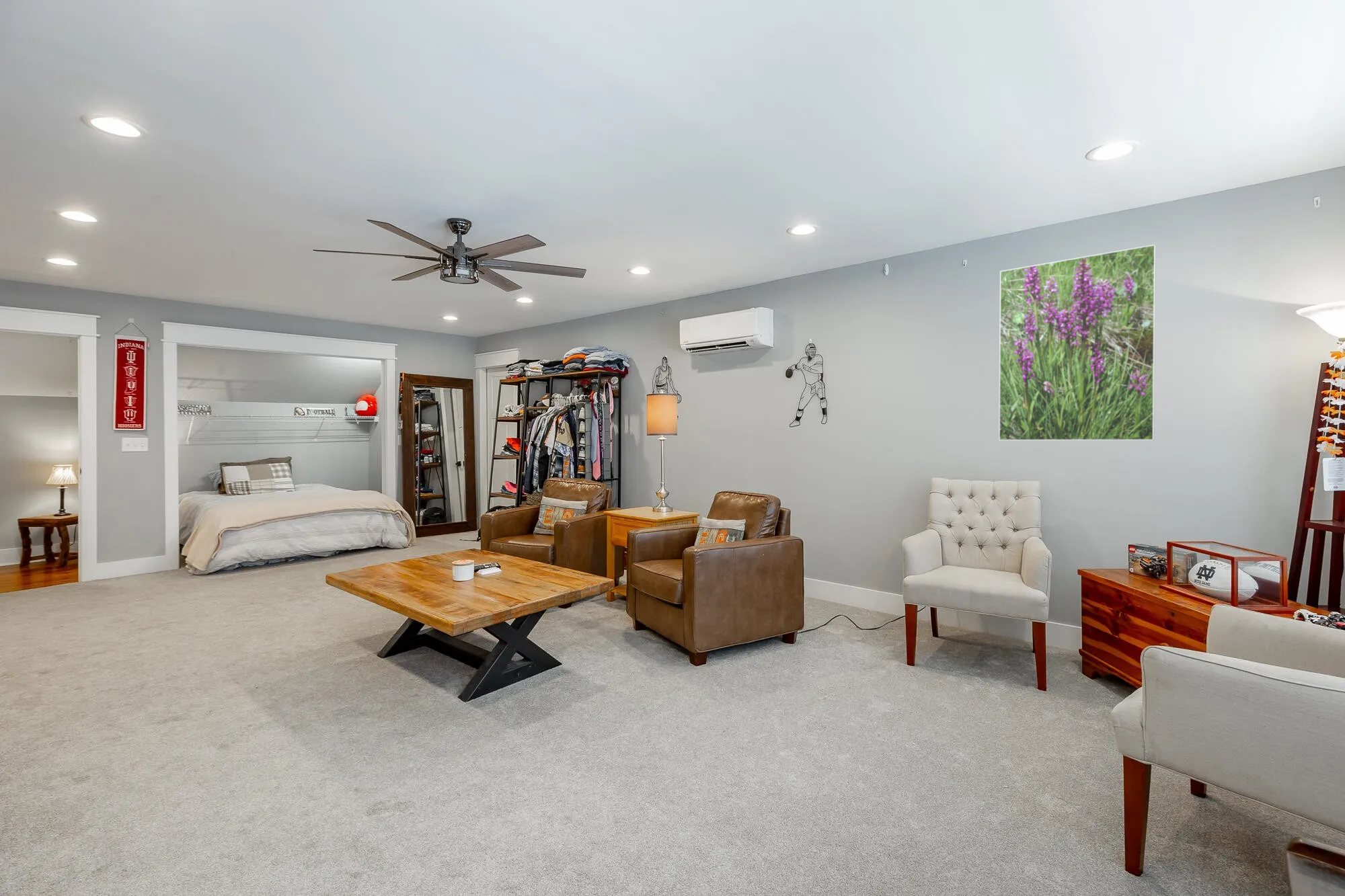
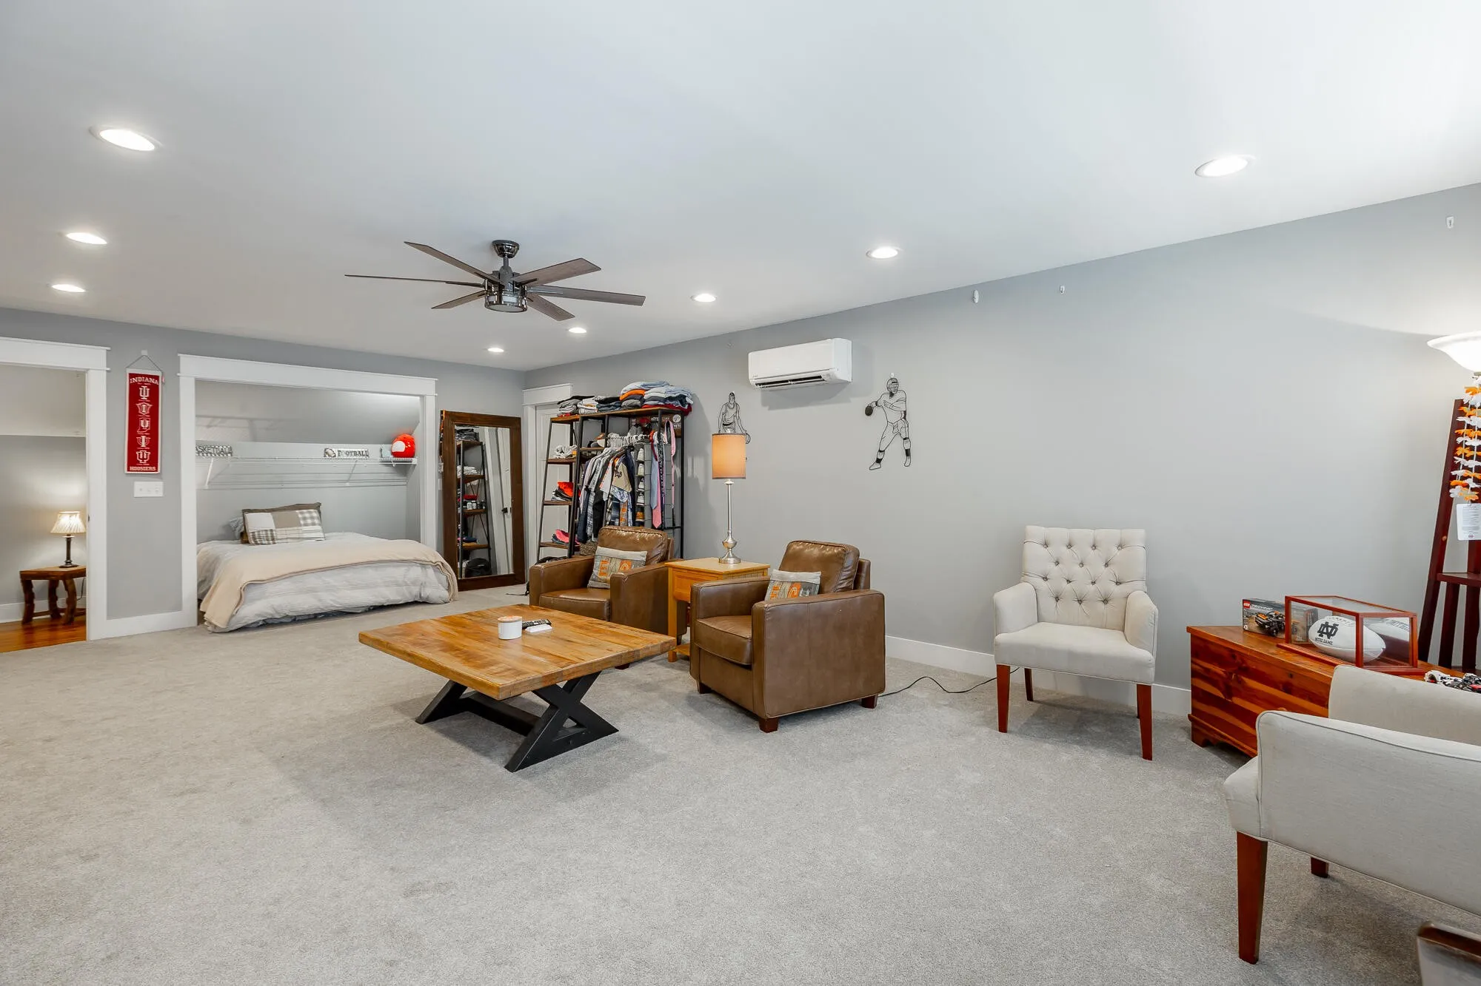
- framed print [998,244,1157,441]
